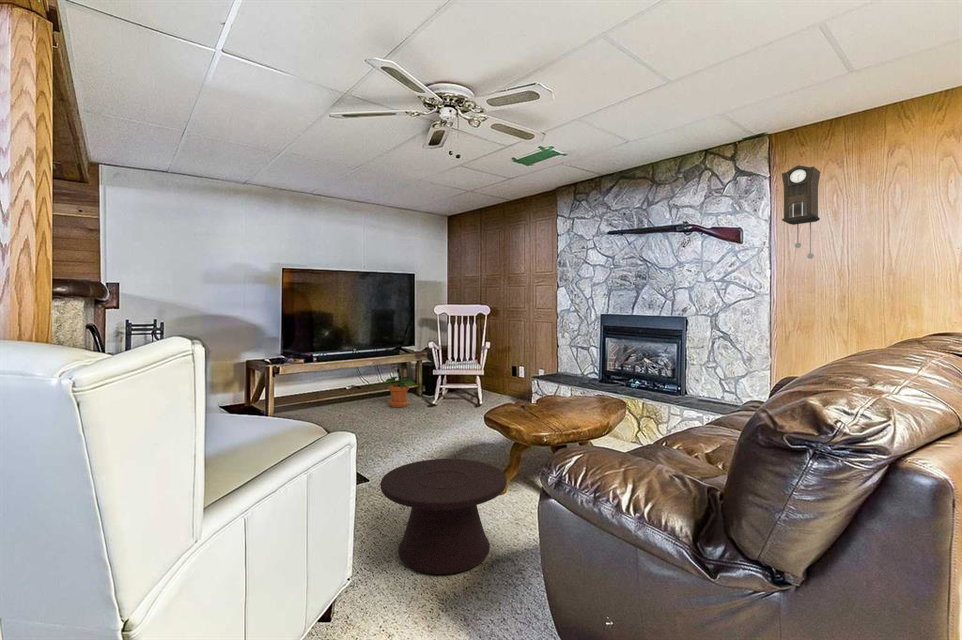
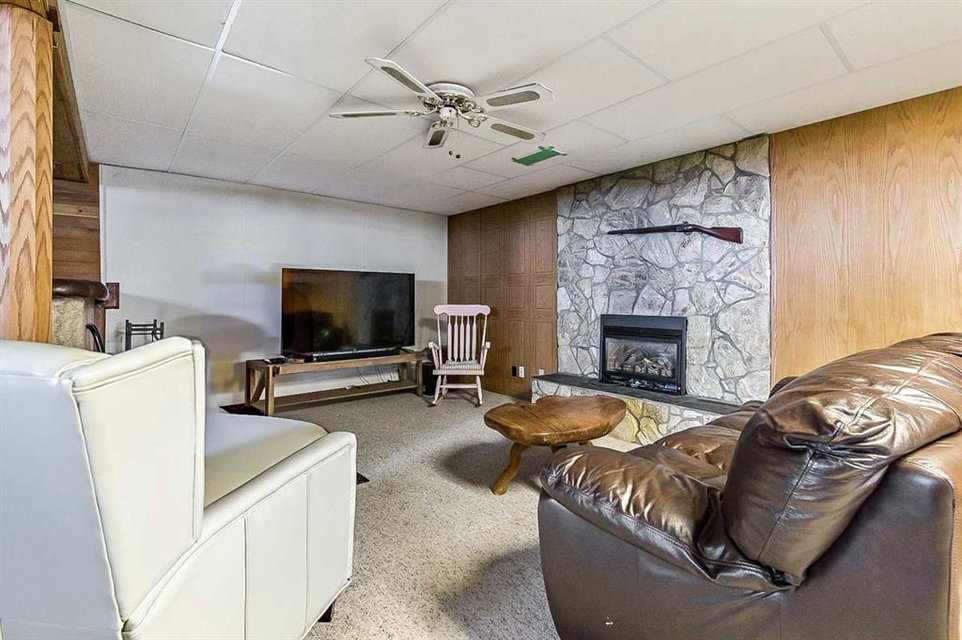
- side table [380,458,508,575]
- pendulum clock [781,165,821,260]
- potted plant [384,376,413,408]
